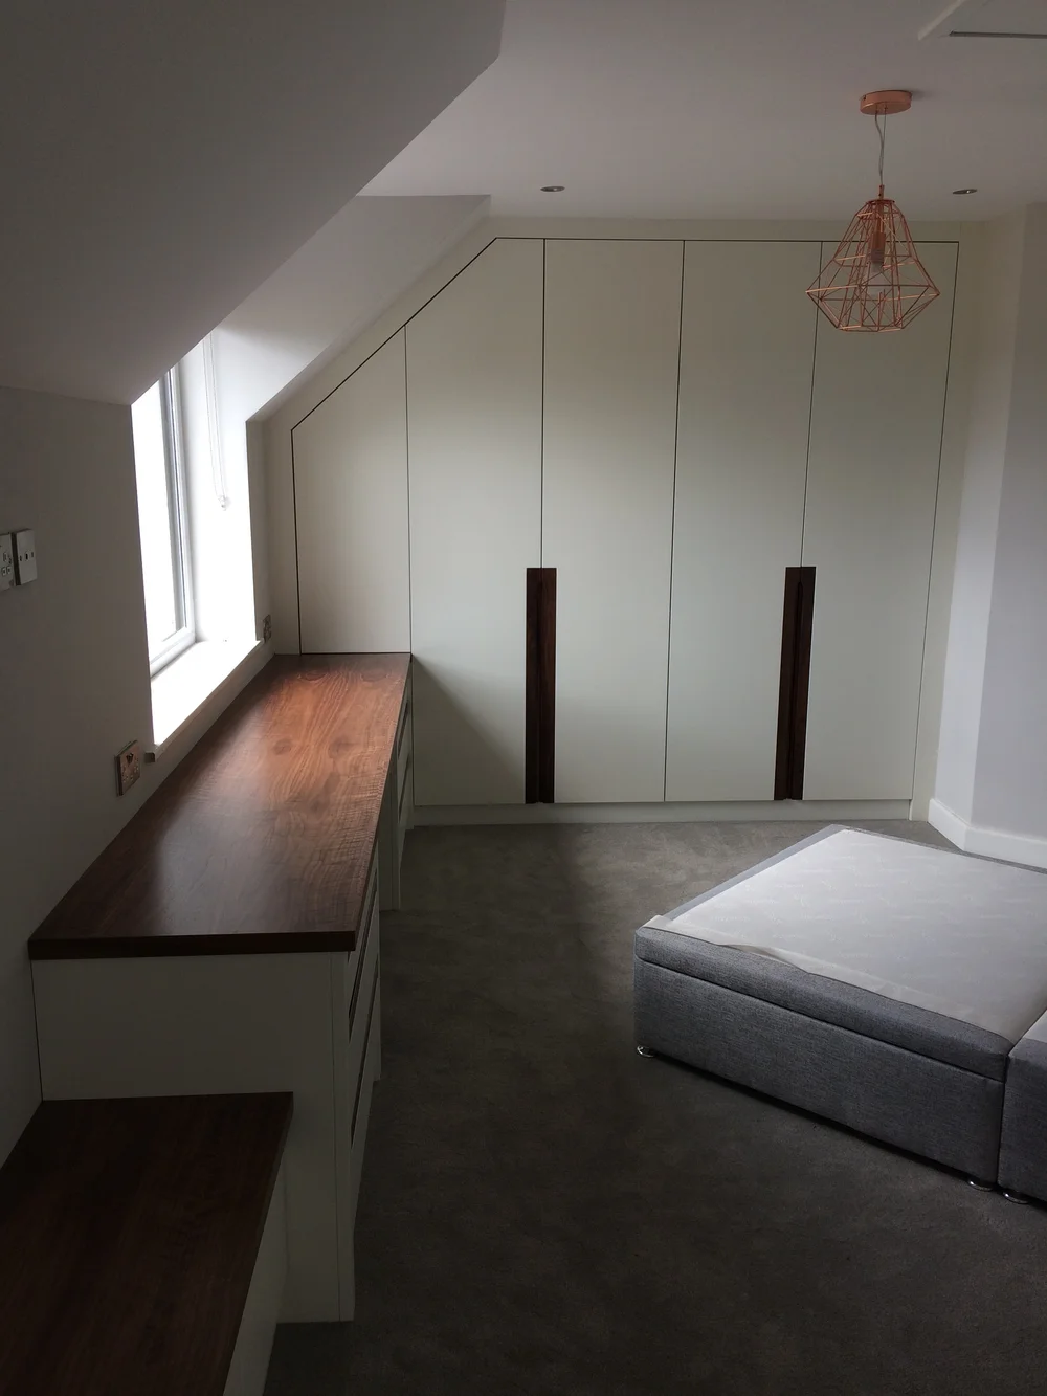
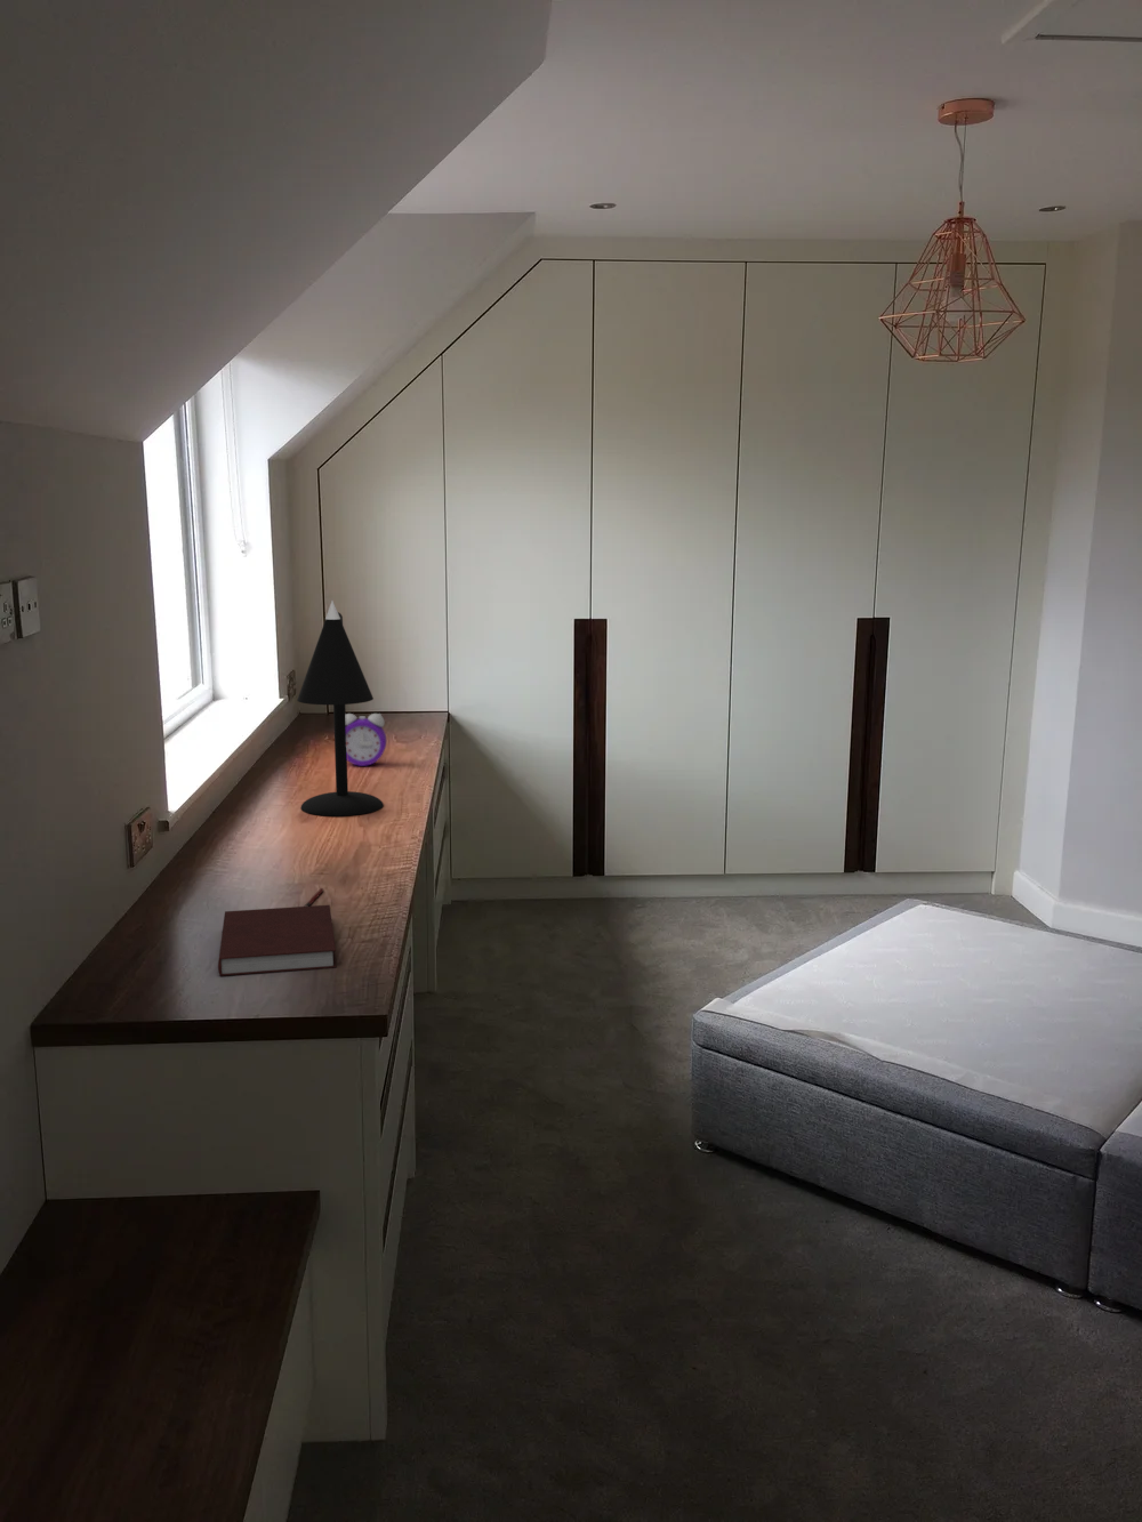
+ notebook [217,904,337,977]
+ pen [303,888,324,907]
+ desk lamp [296,601,385,818]
+ alarm clock [345,712,387,768]
